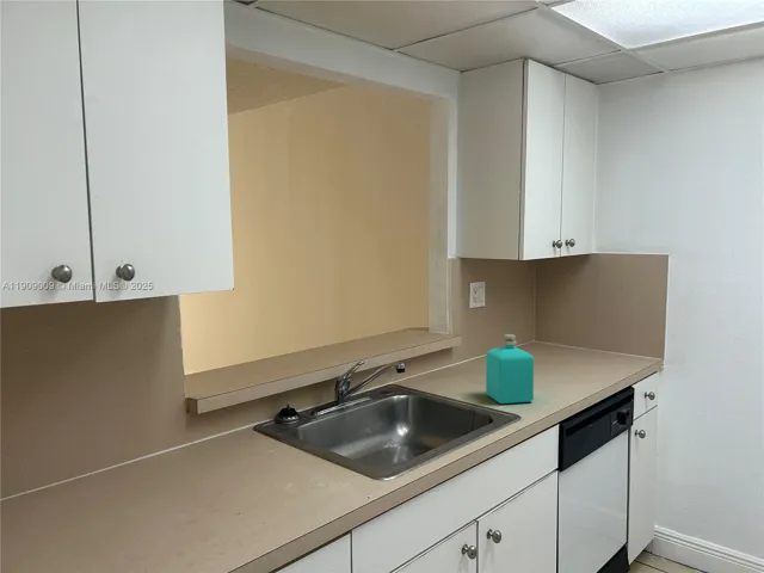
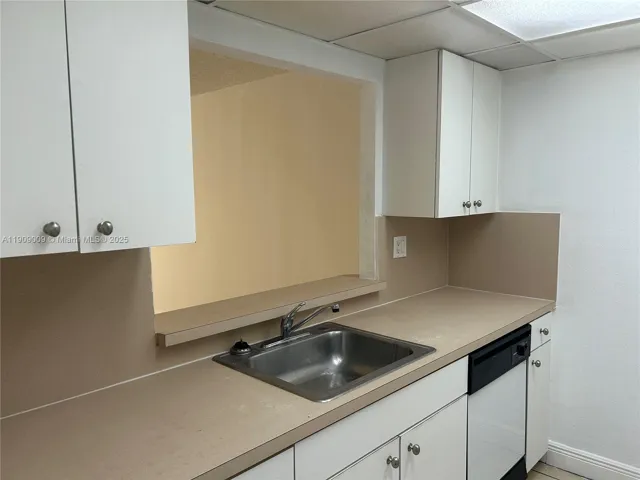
- soap bottle [485,333,535,405]
